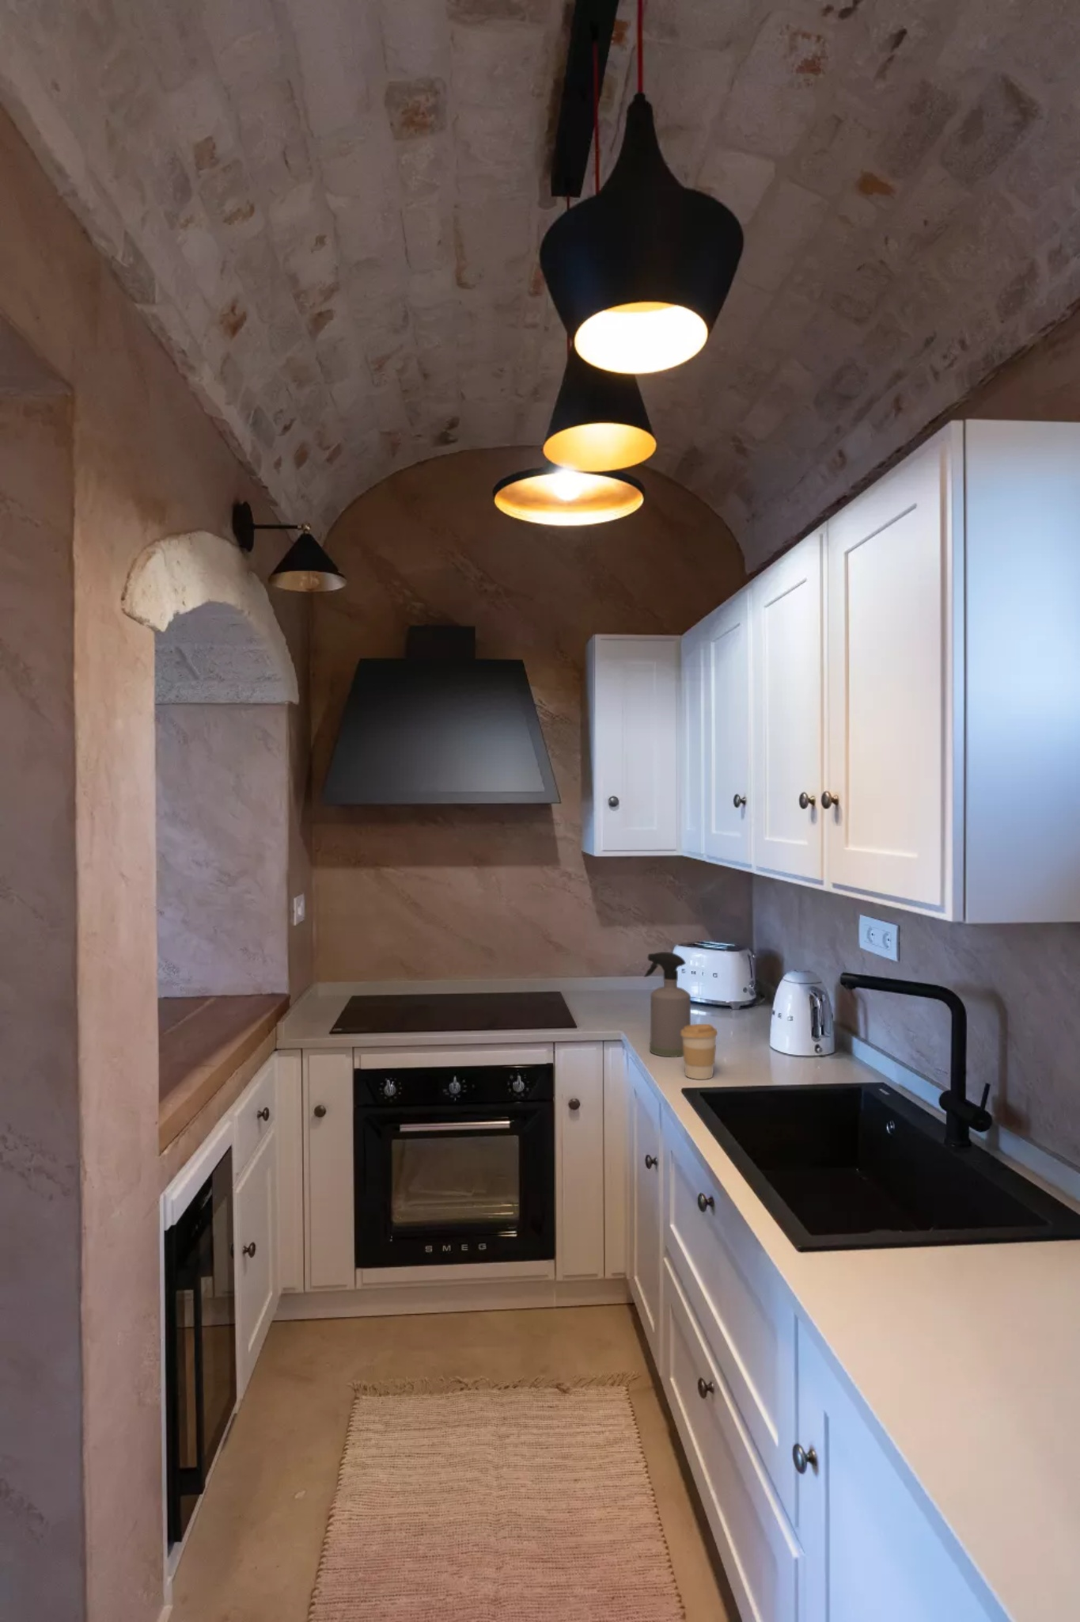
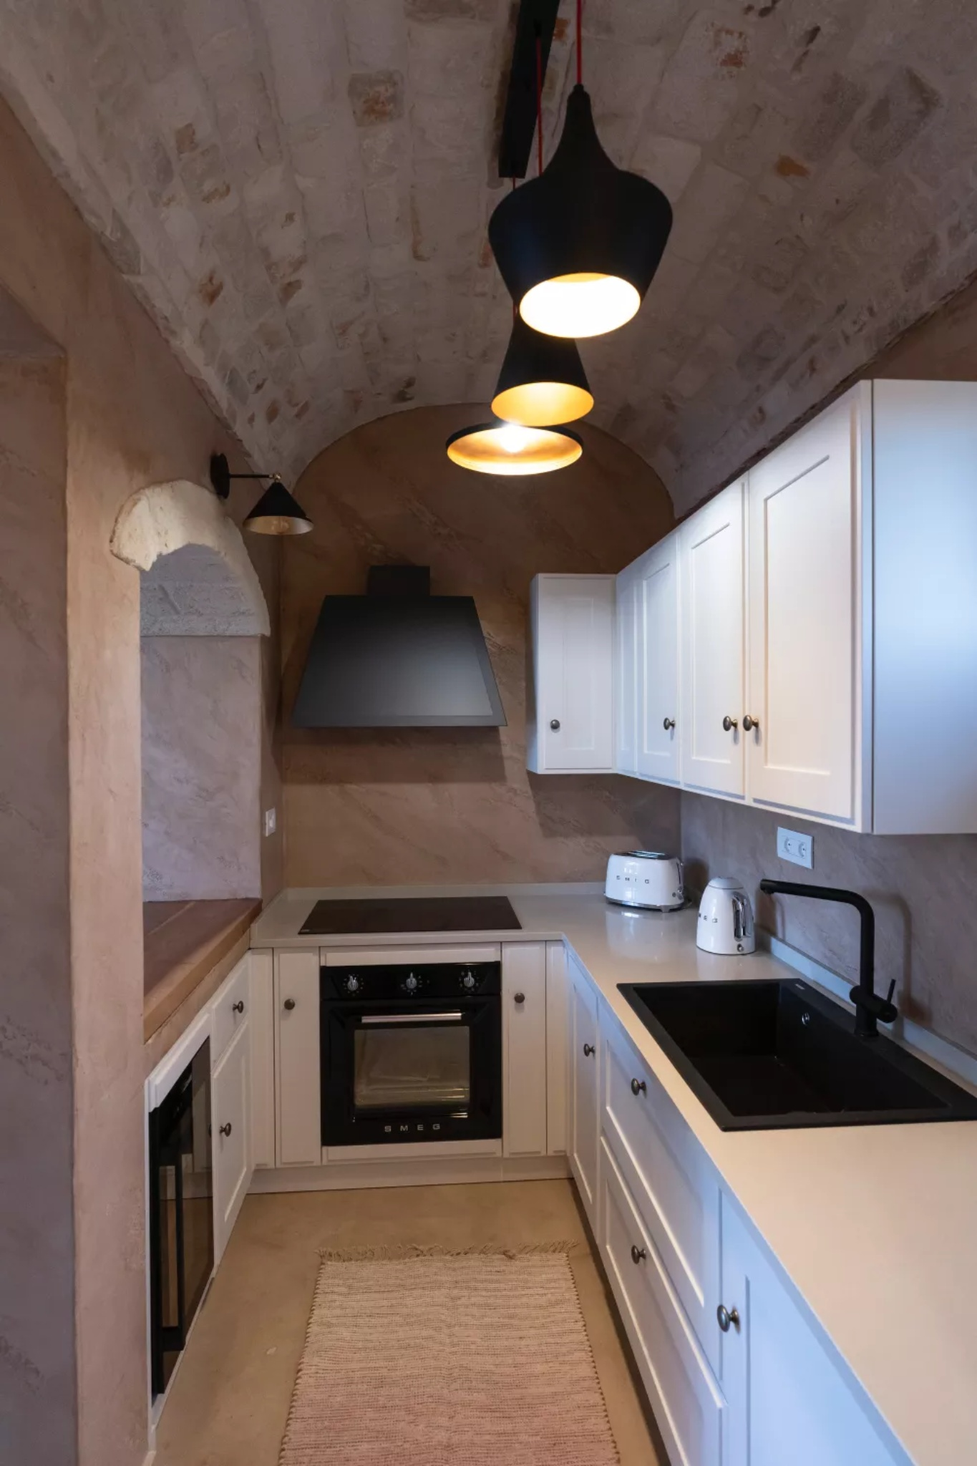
- coffee cup [681,1024,718,1081]
- spray bottle [644,951,692,1058]
